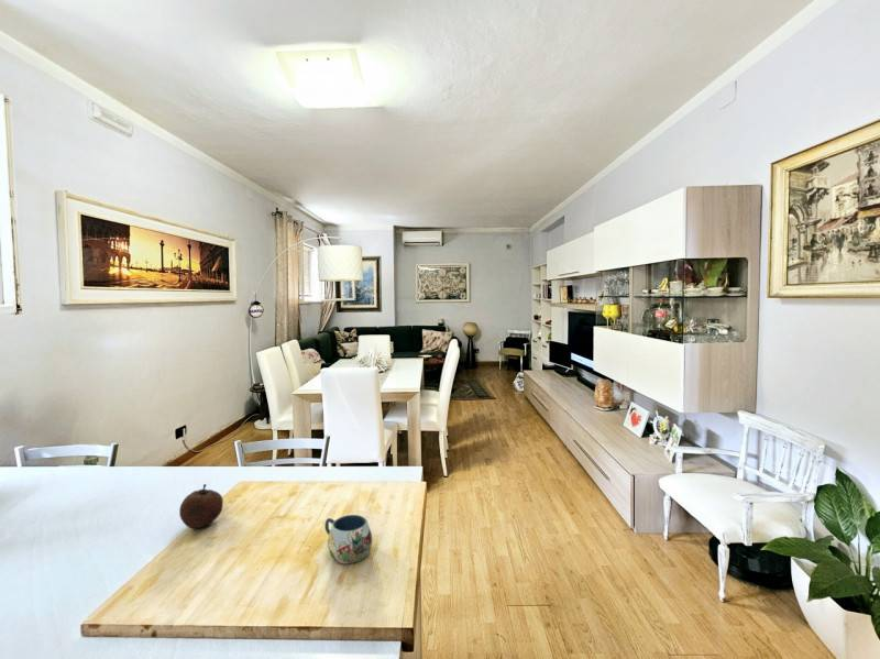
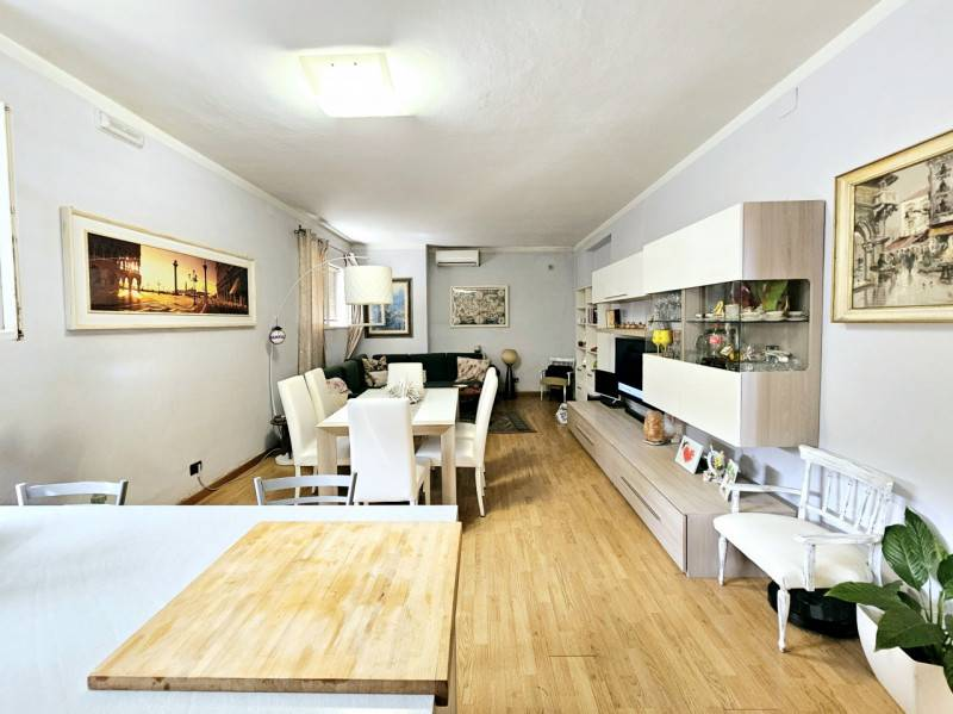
- mug [323,514,373,564]
- fruit [178,483,224,529]
